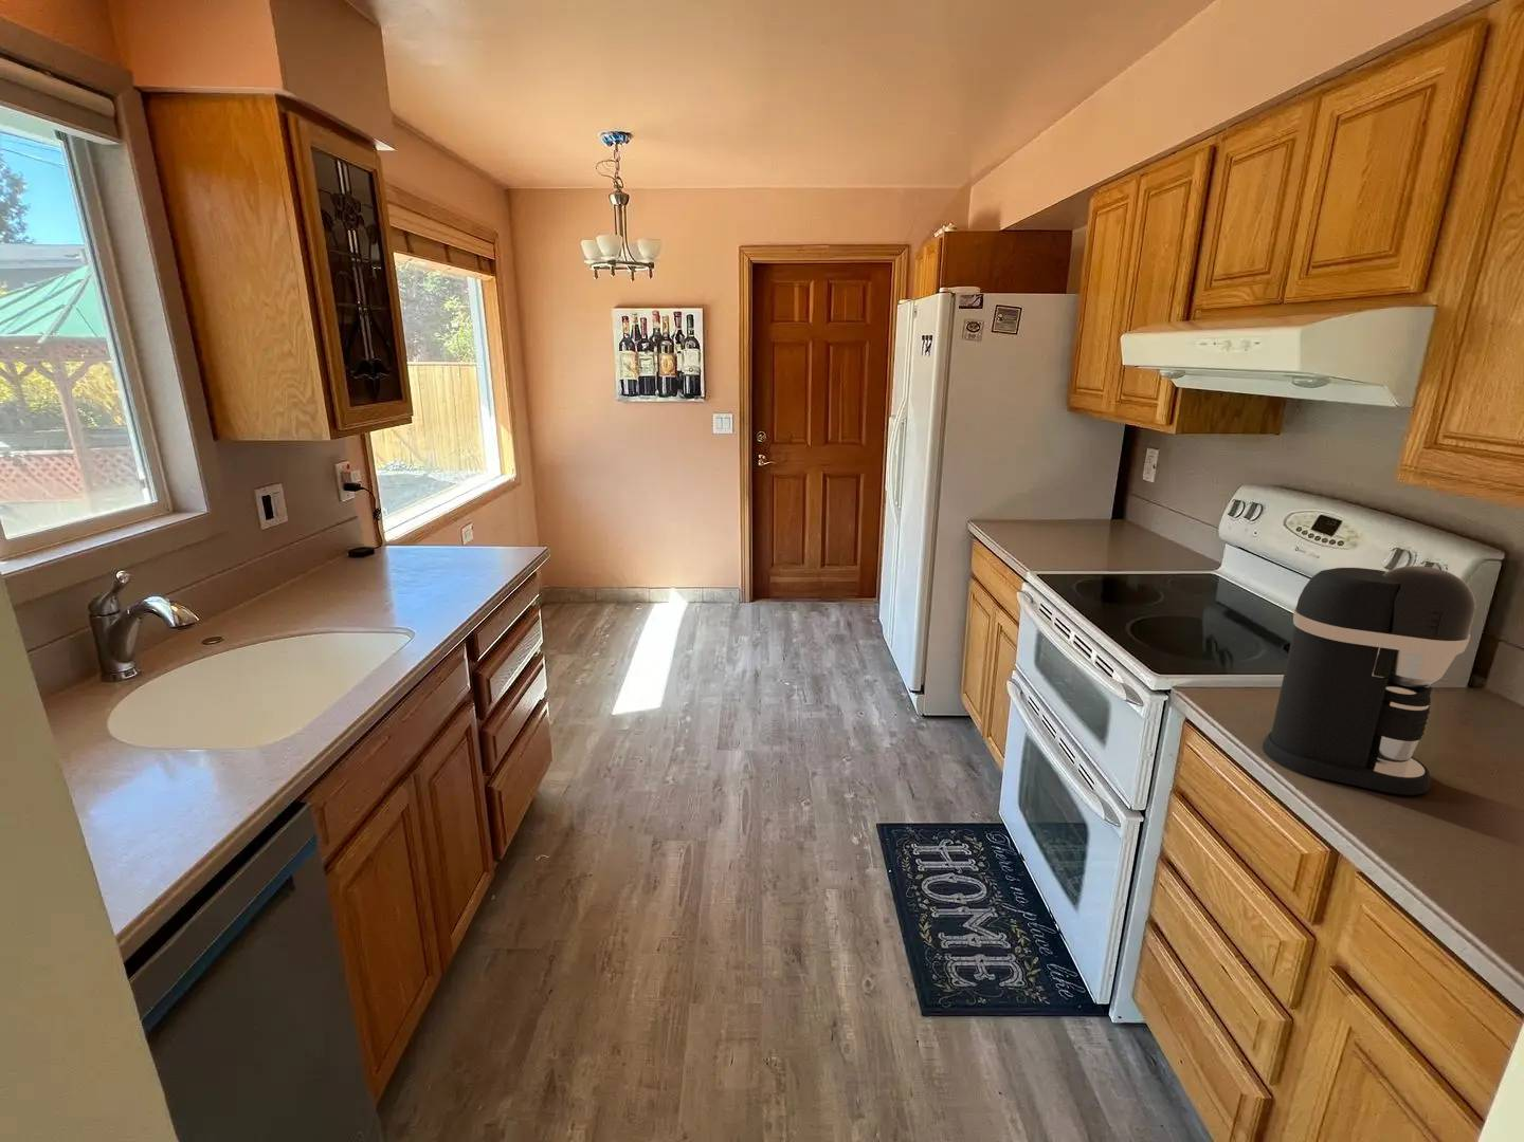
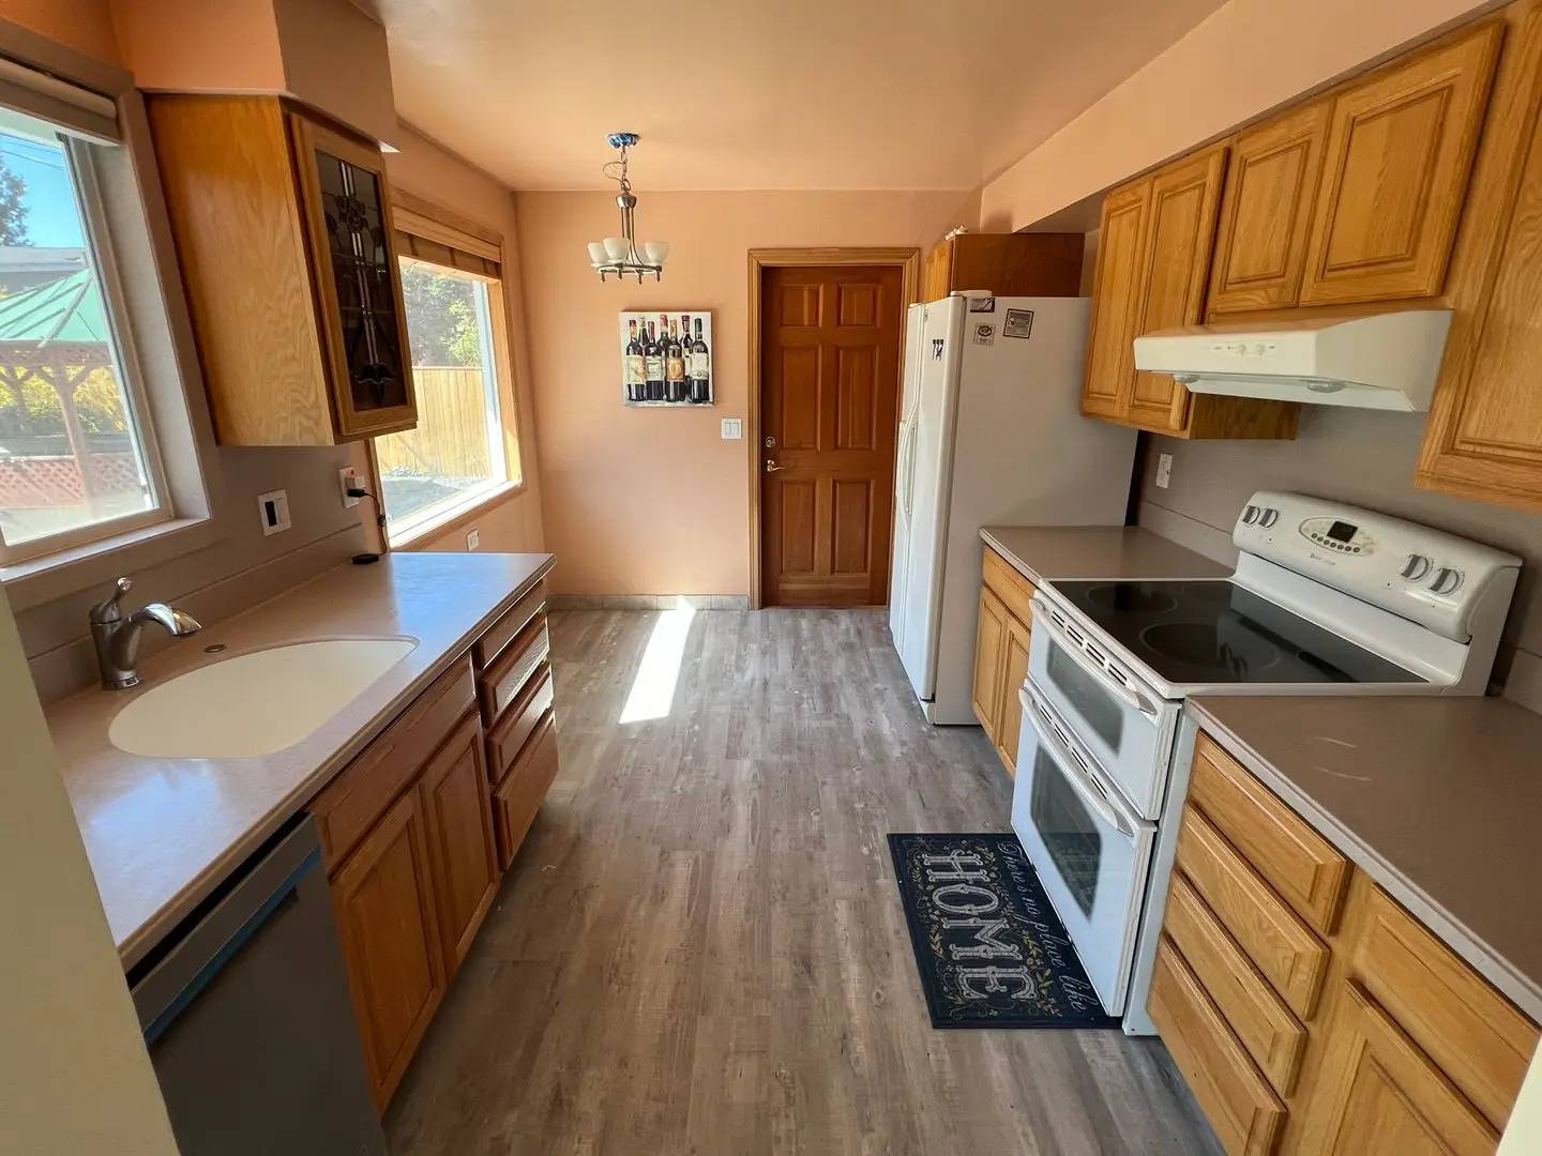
- coffee maker [1261,565,1477,797]
